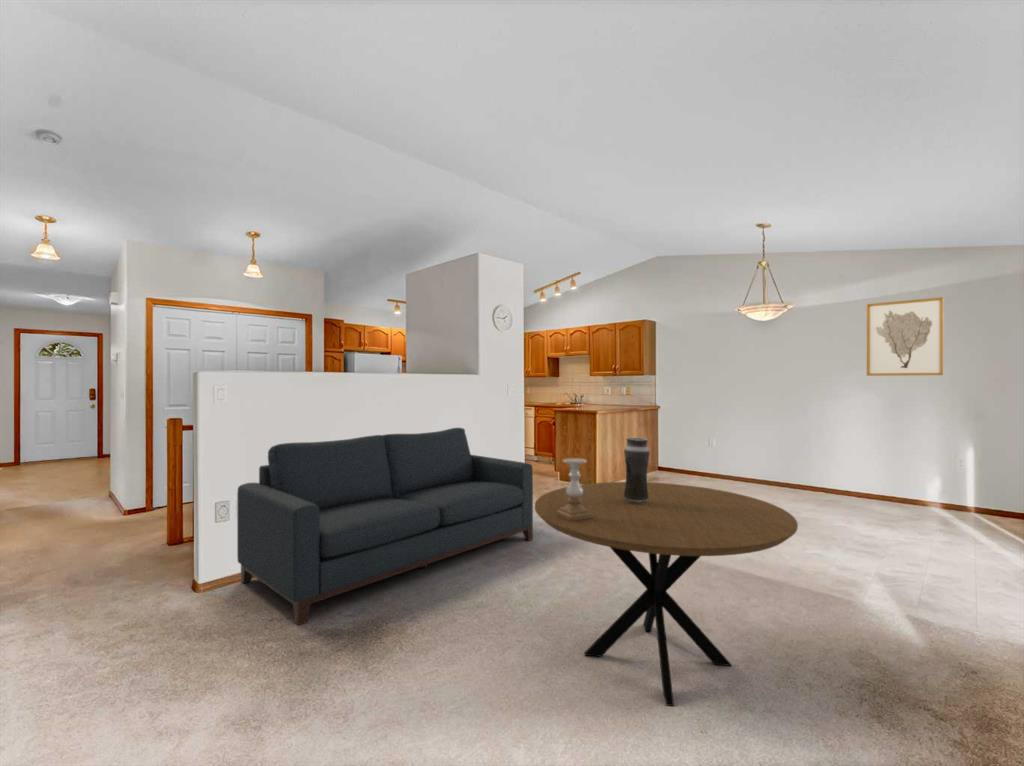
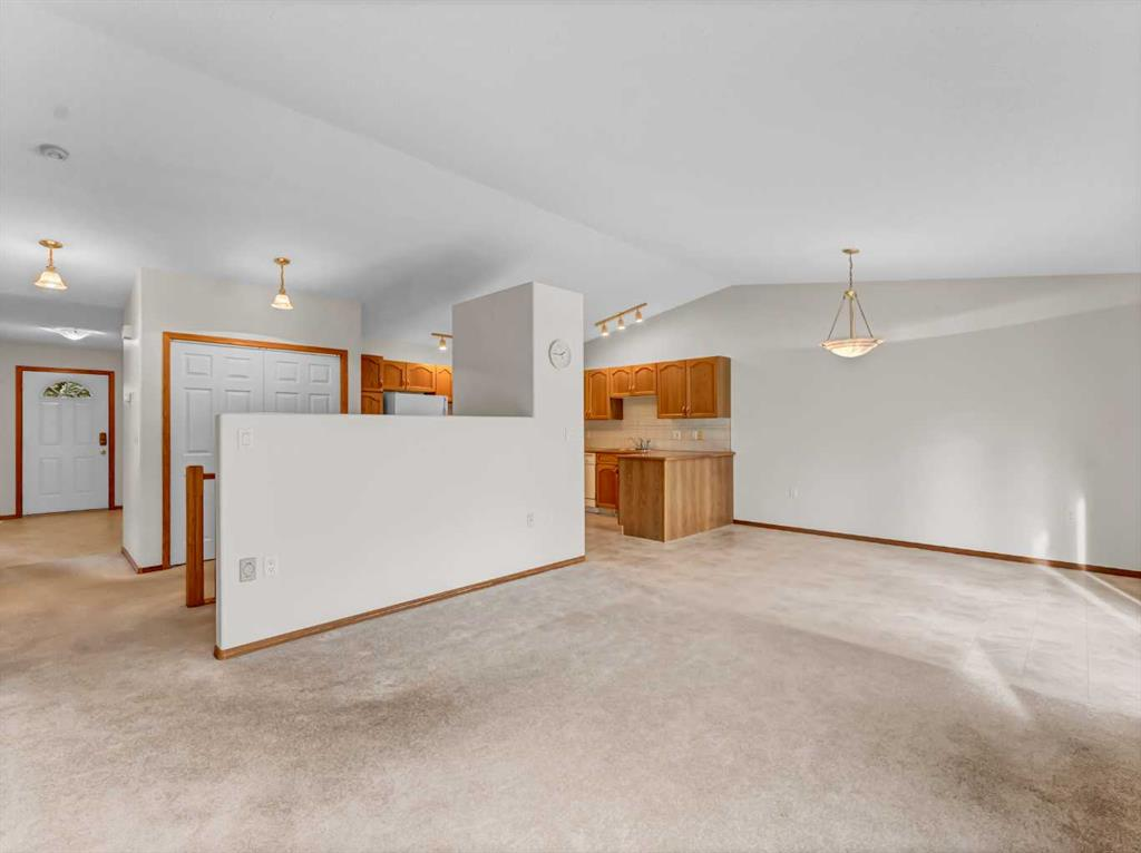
- wall art [866,296,944,377]
- sofa [236,427,534,627]
- vase [623,436,651,504]
- candle holder [557,457,592,521]
- dining table [534,481,799,707]
